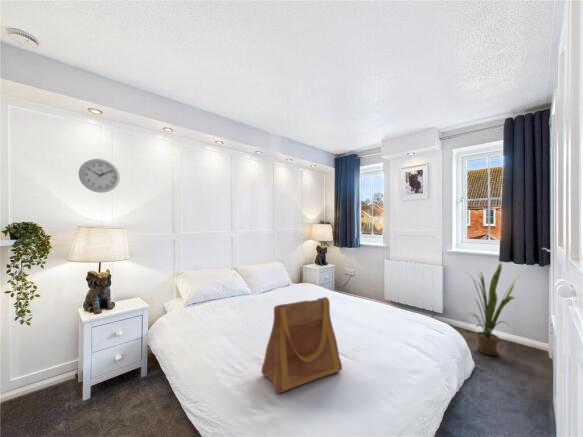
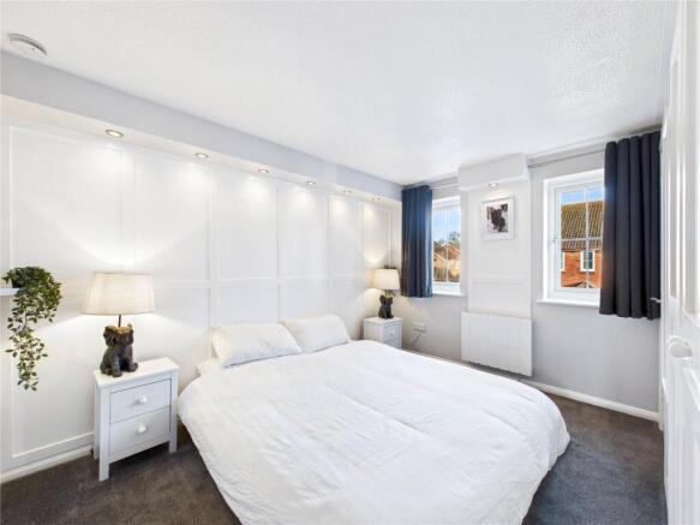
- tote bag [260,296,343,394]
- house plant [463,261,521,356]
- wall clock [78,158,121,194]
